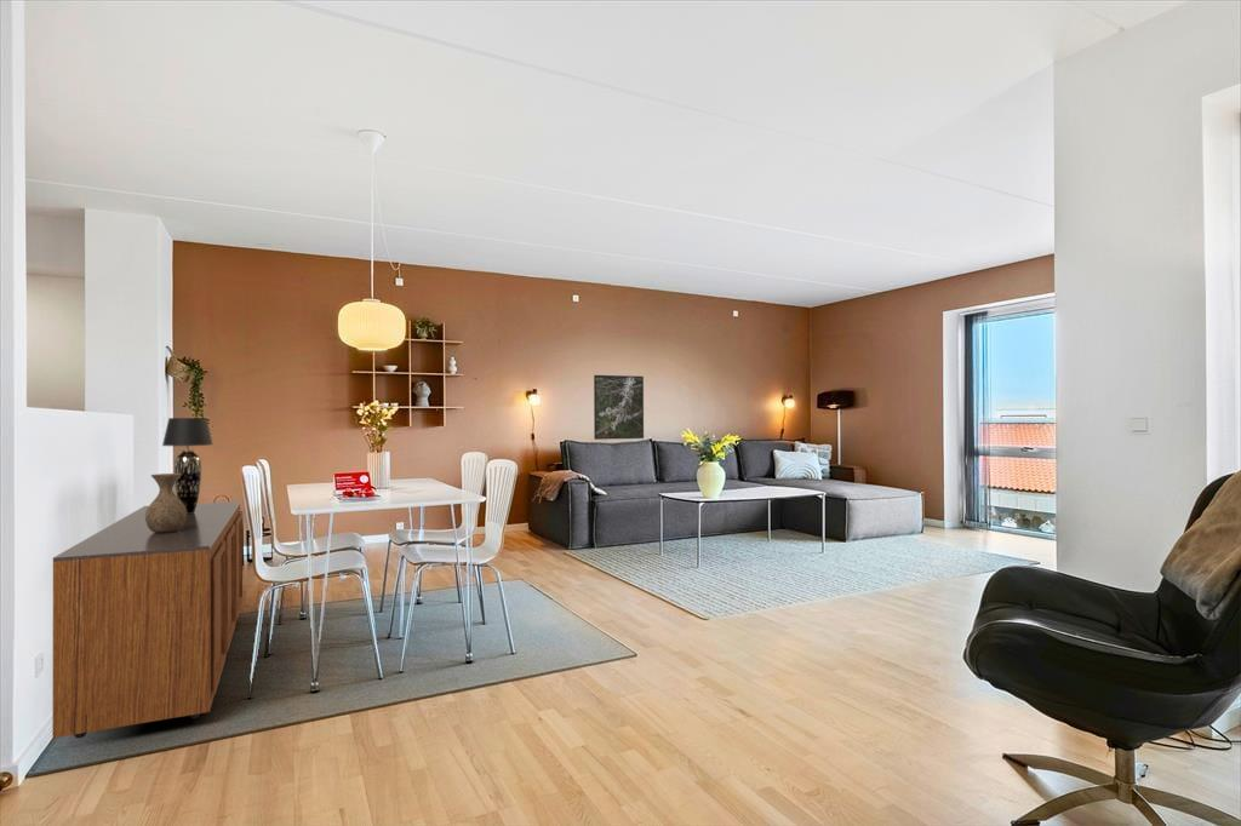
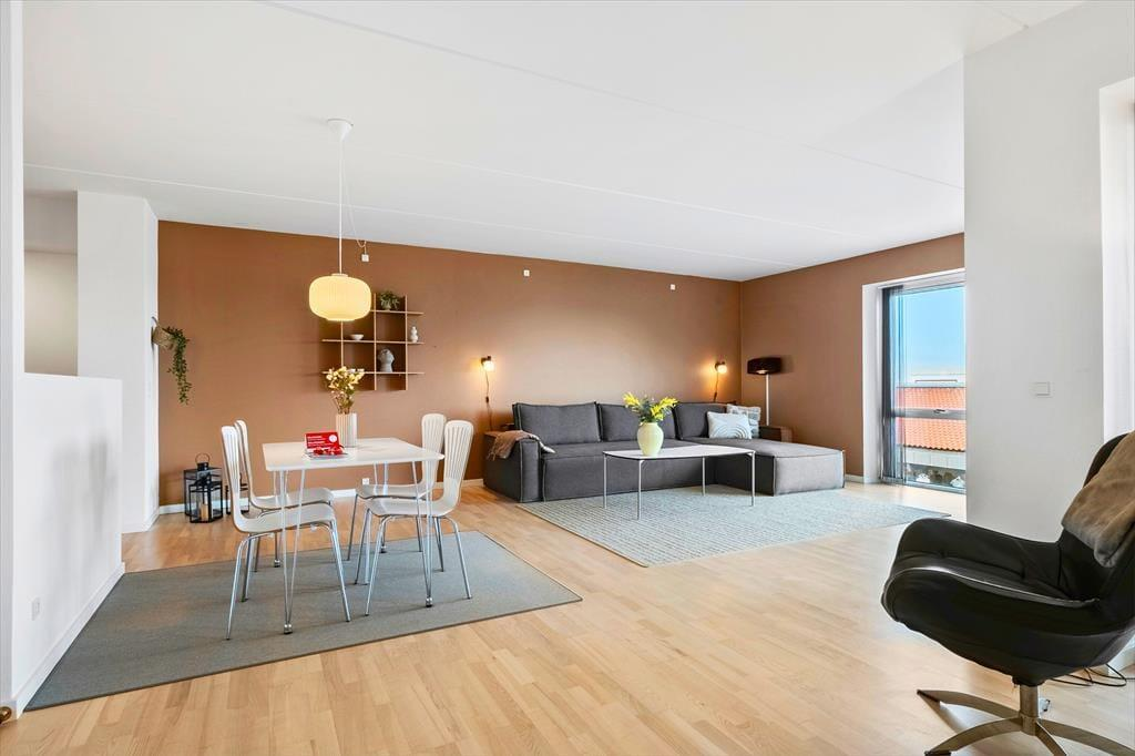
- table lamp [161,417,213,514]
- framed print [593,374,645,441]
- sideboard [51,500,244,739]
- vase [145,472,187,533]
